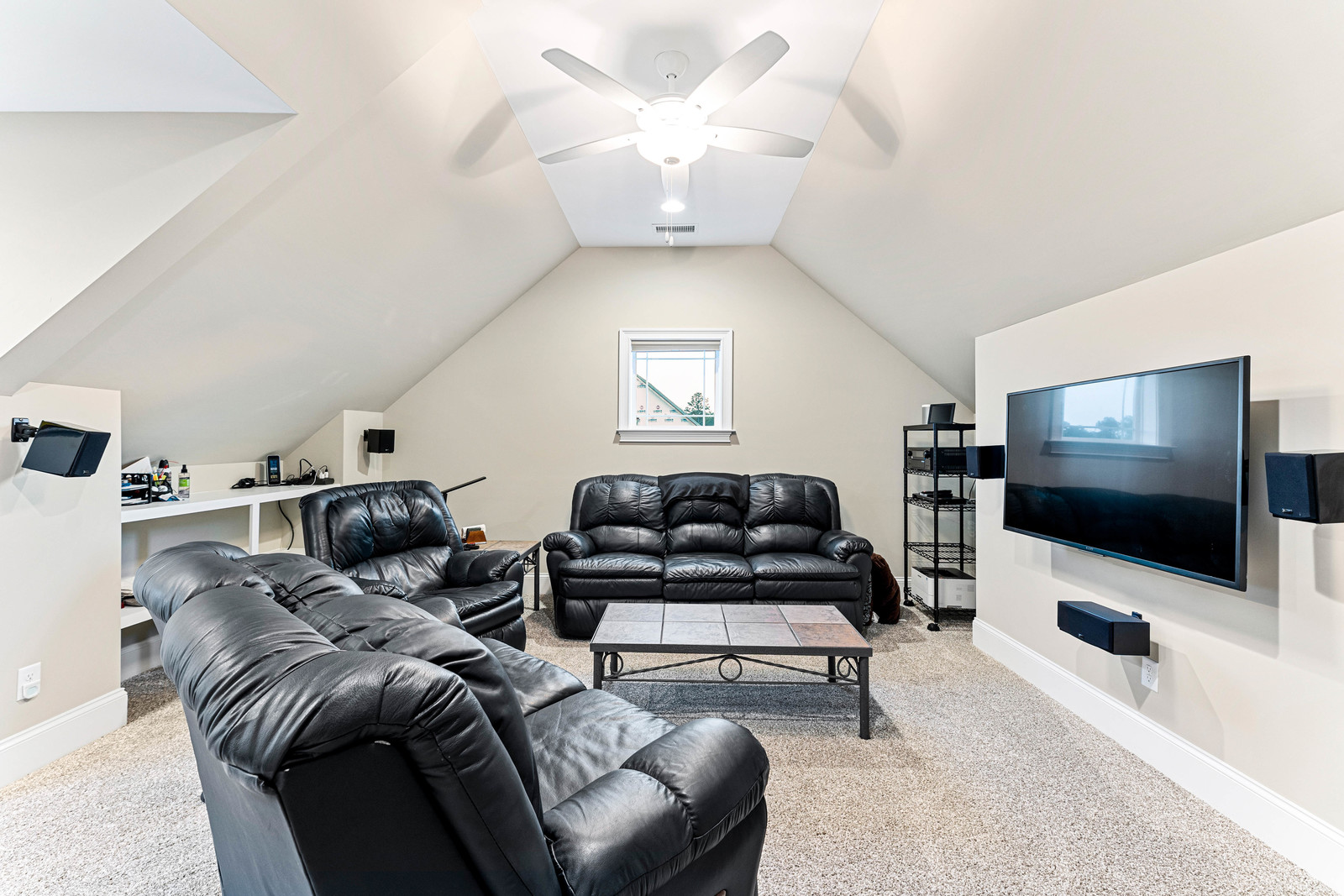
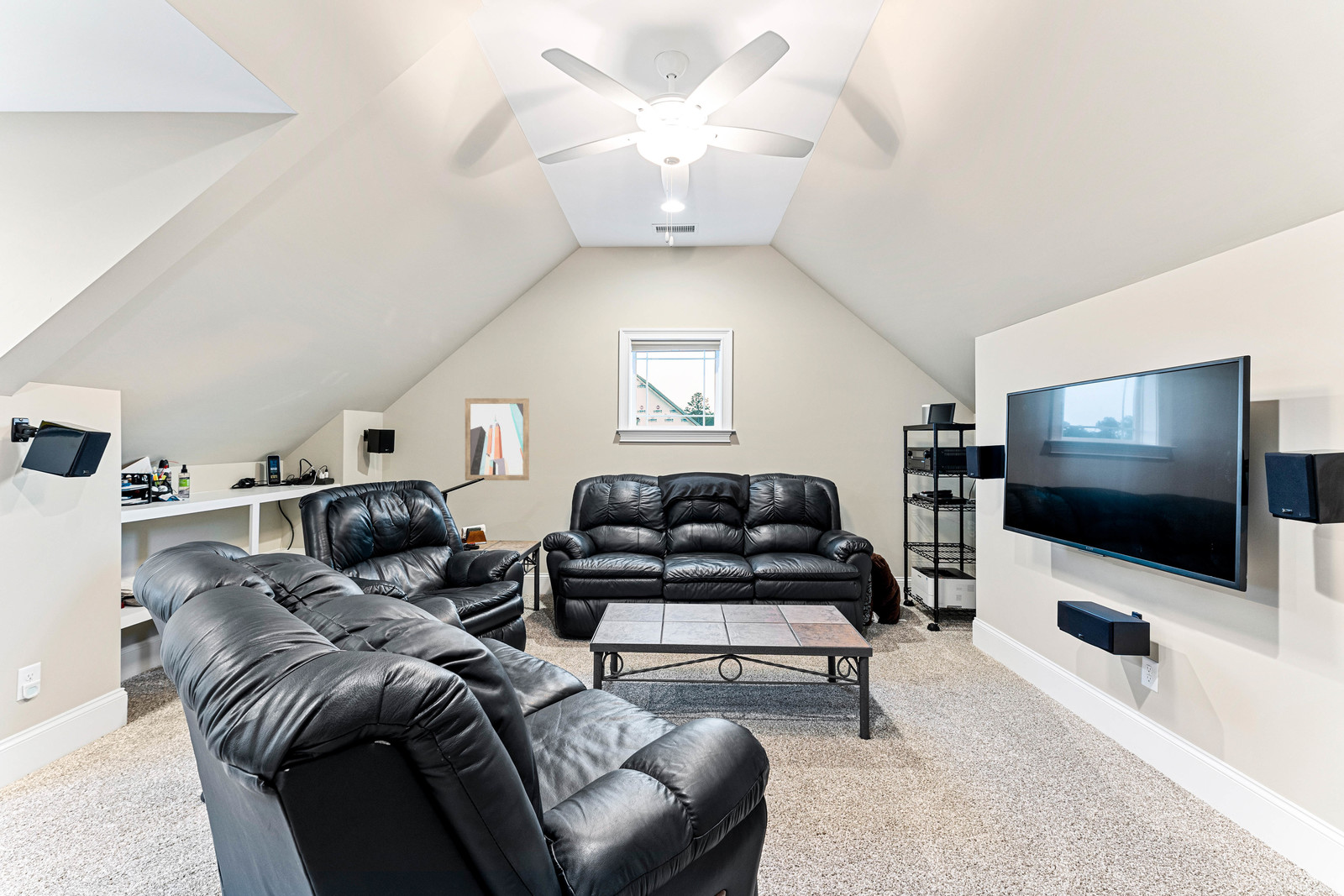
+ wall art [465,397,530,481]
